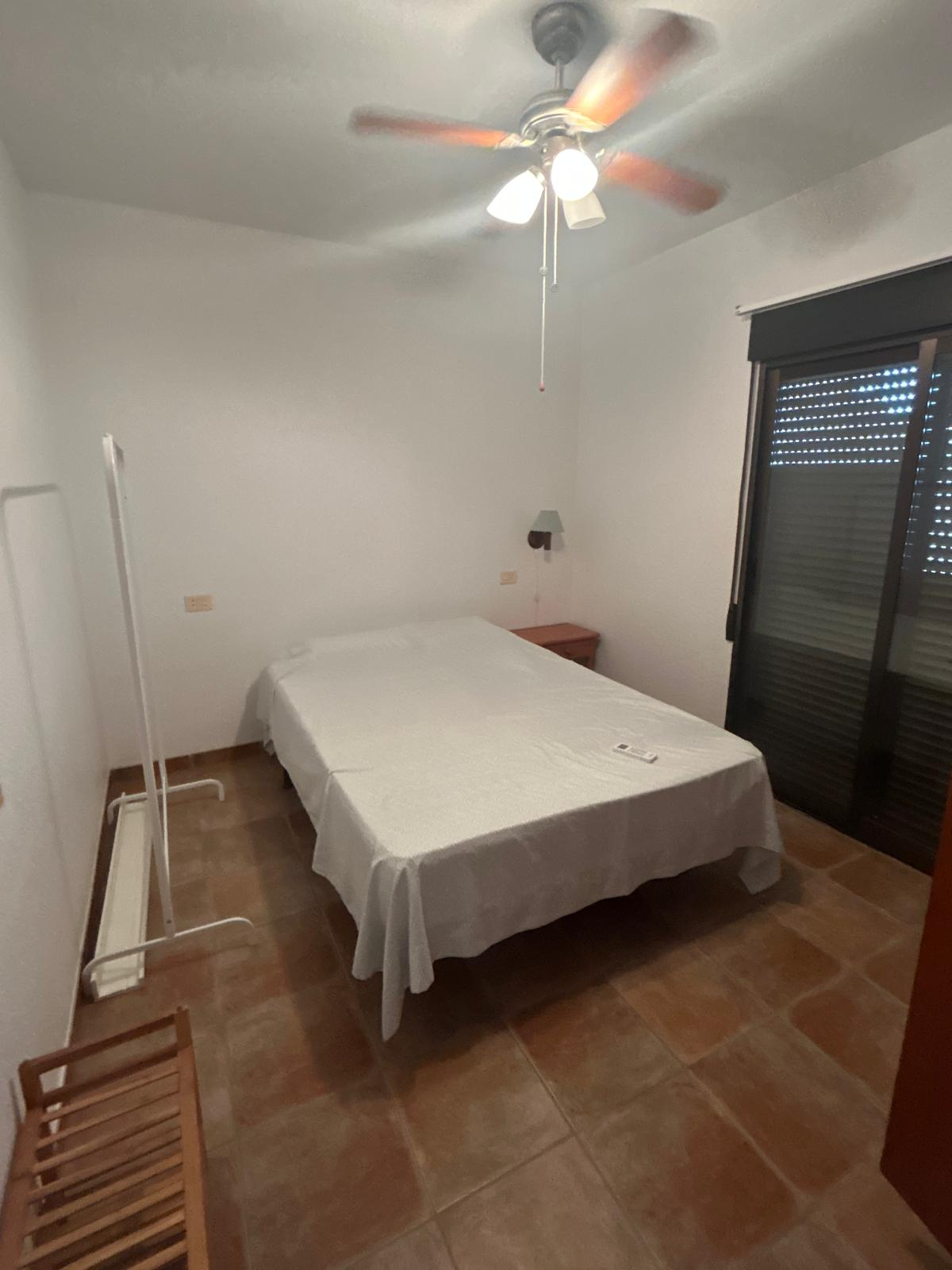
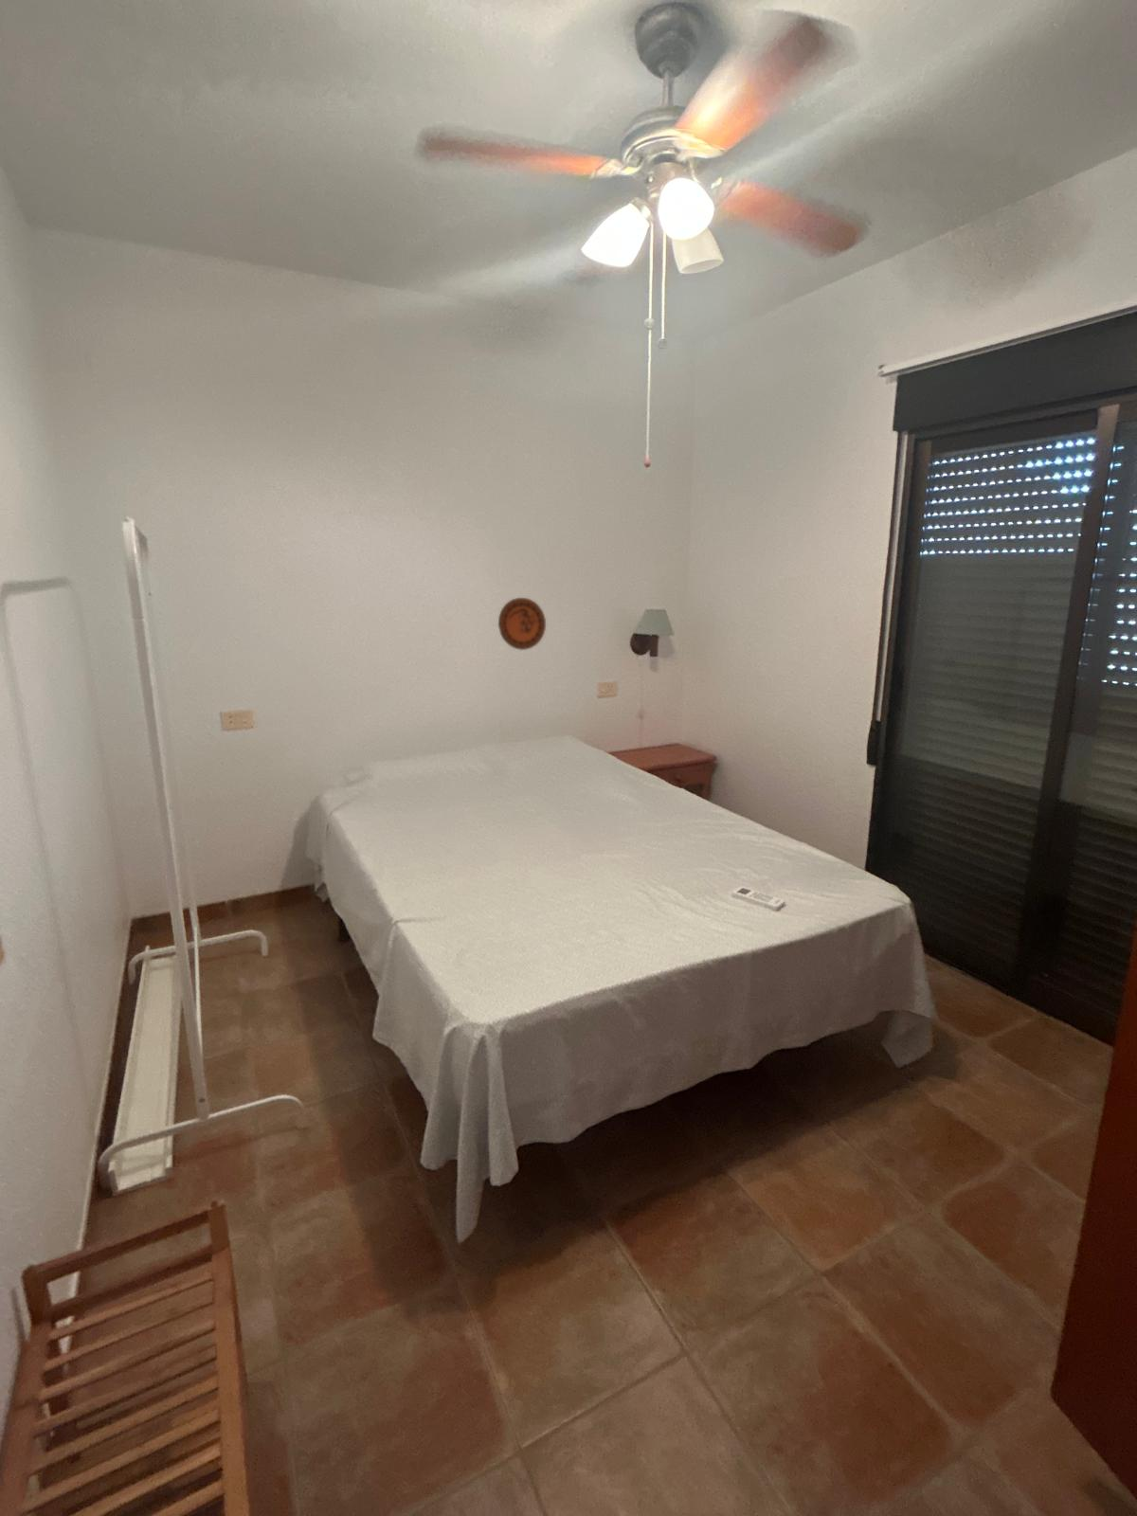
+ decorative plate [498,597,547,651]
